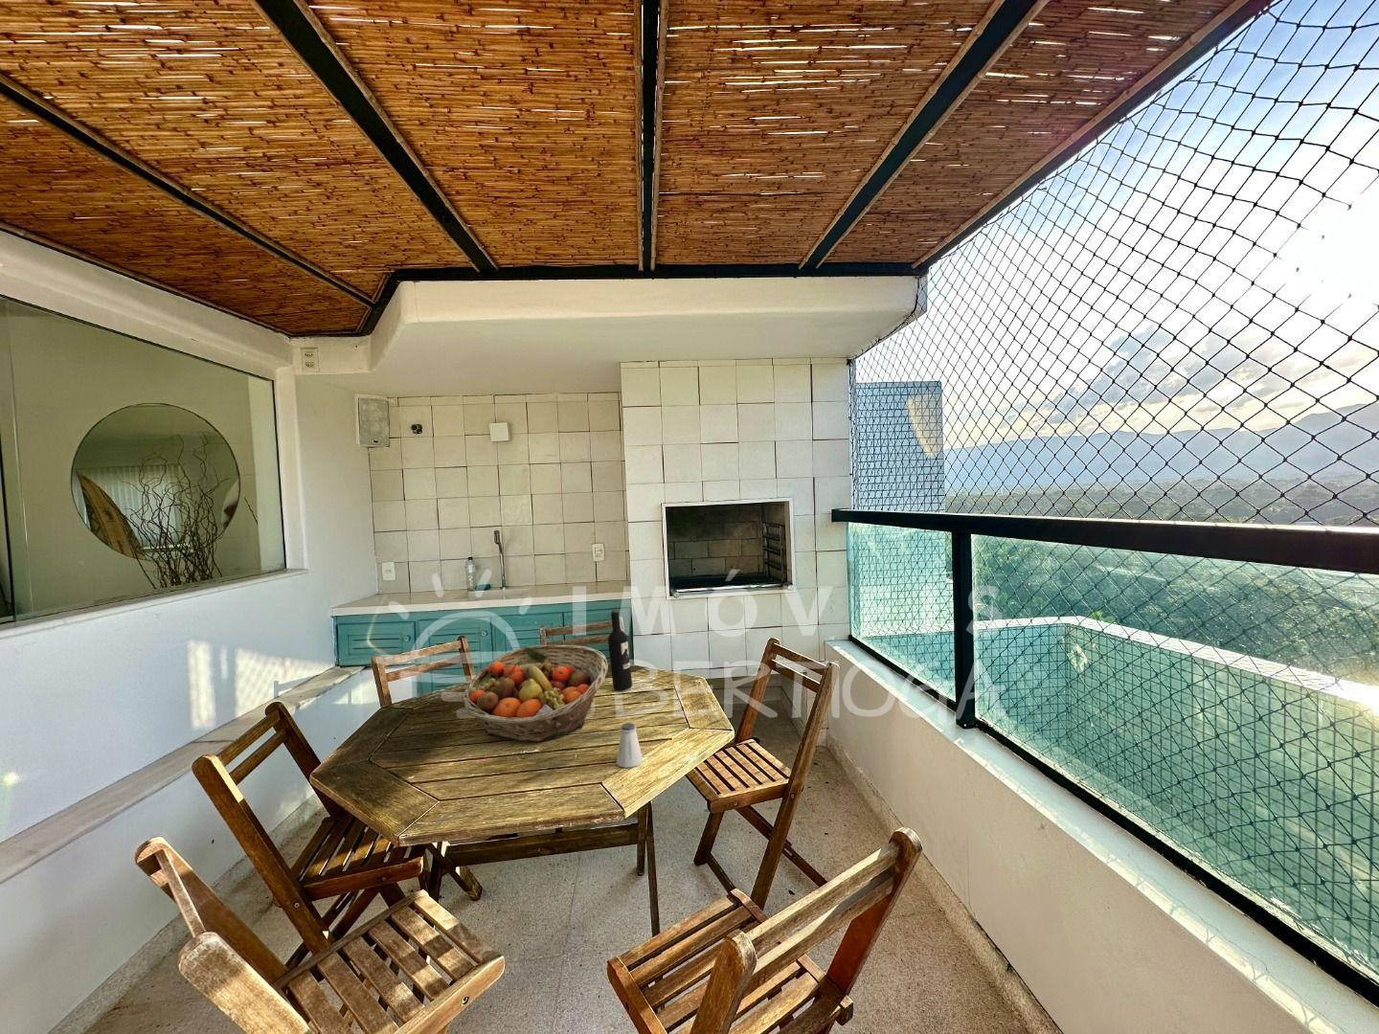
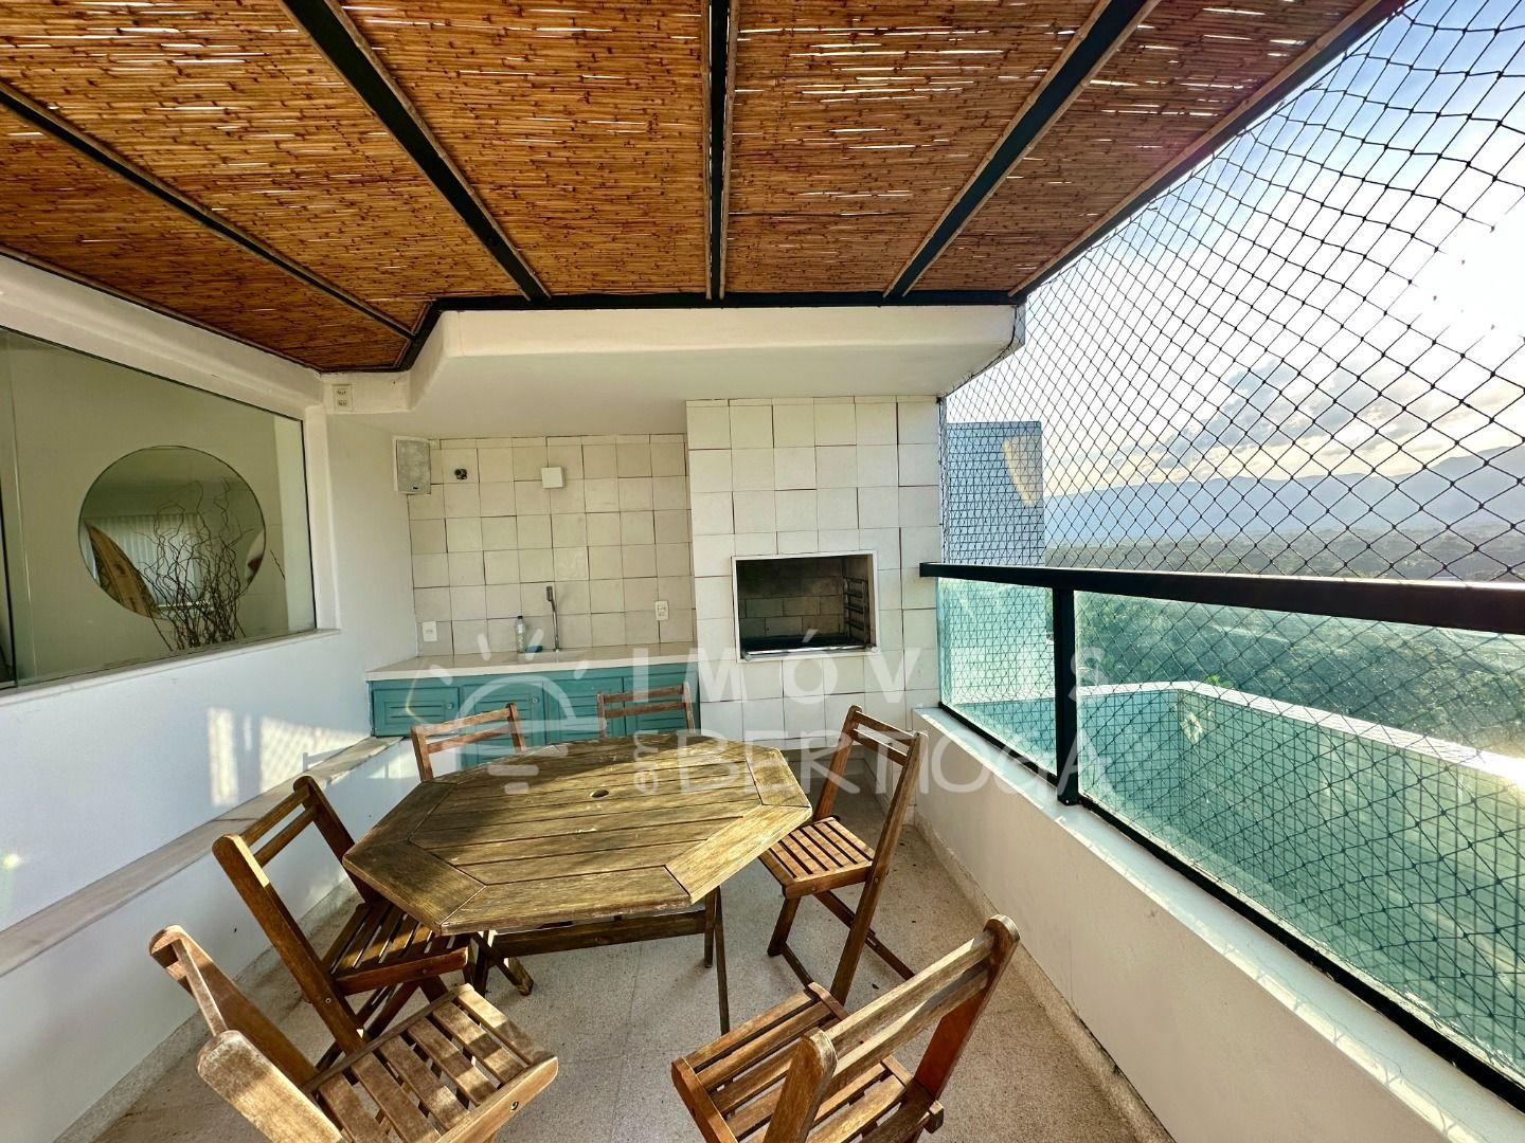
- fruit basket [461,643,609,742]
- wine bottle [607,609,633,691]
- saltshaker [616,722,644,769]
